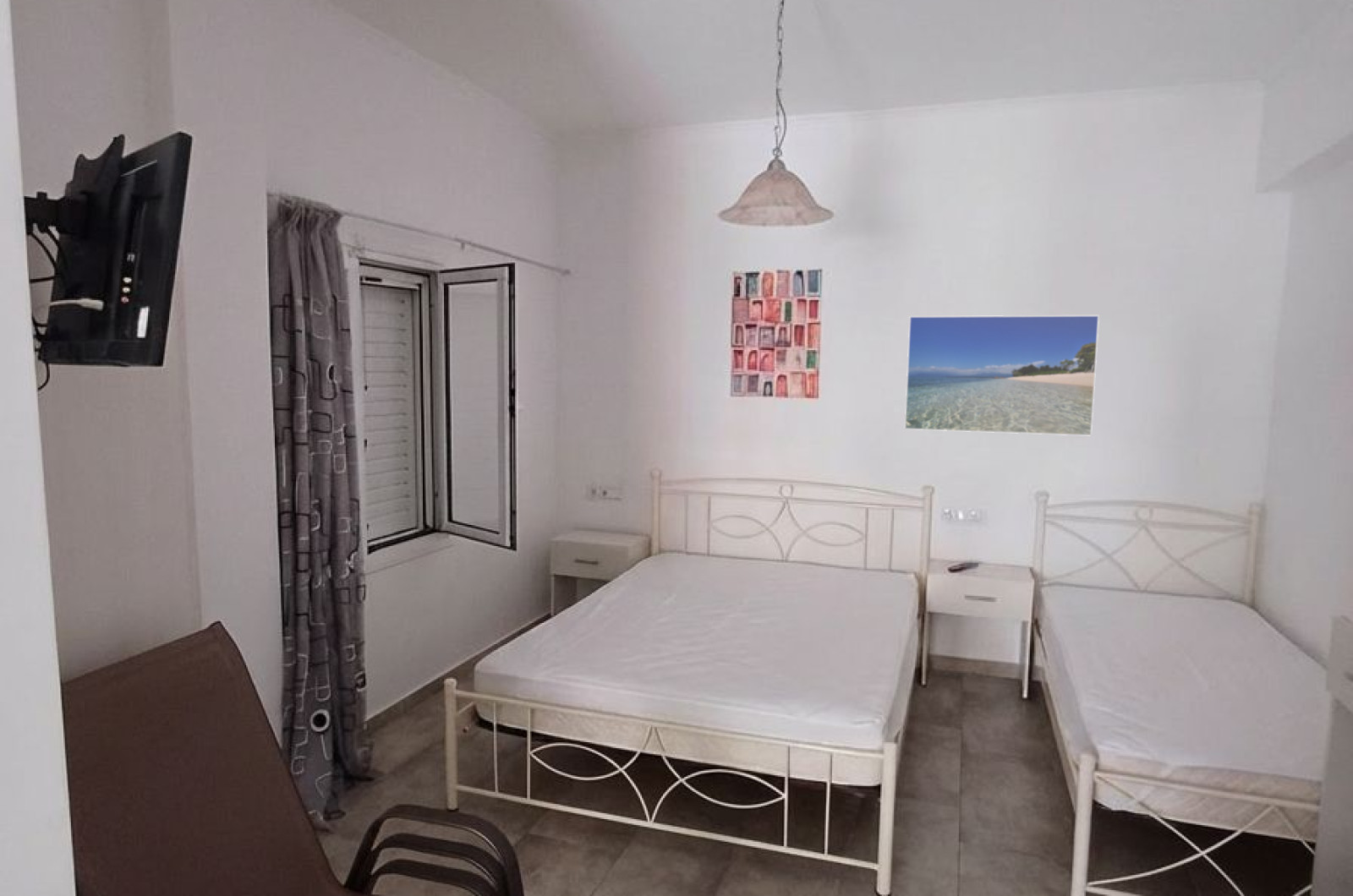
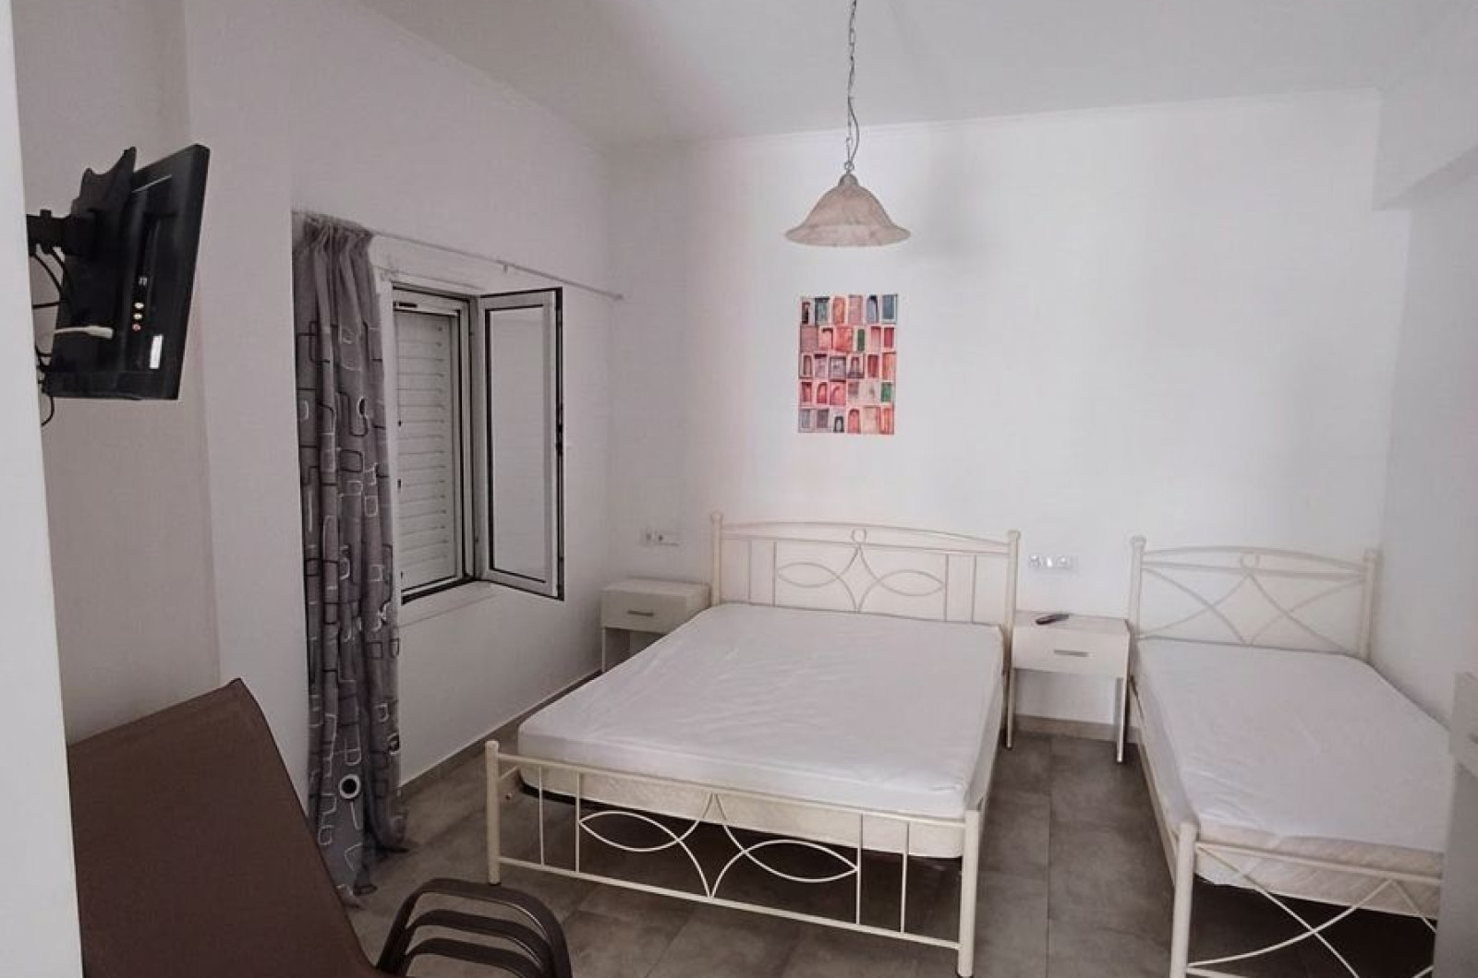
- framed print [904,314,1100,437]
